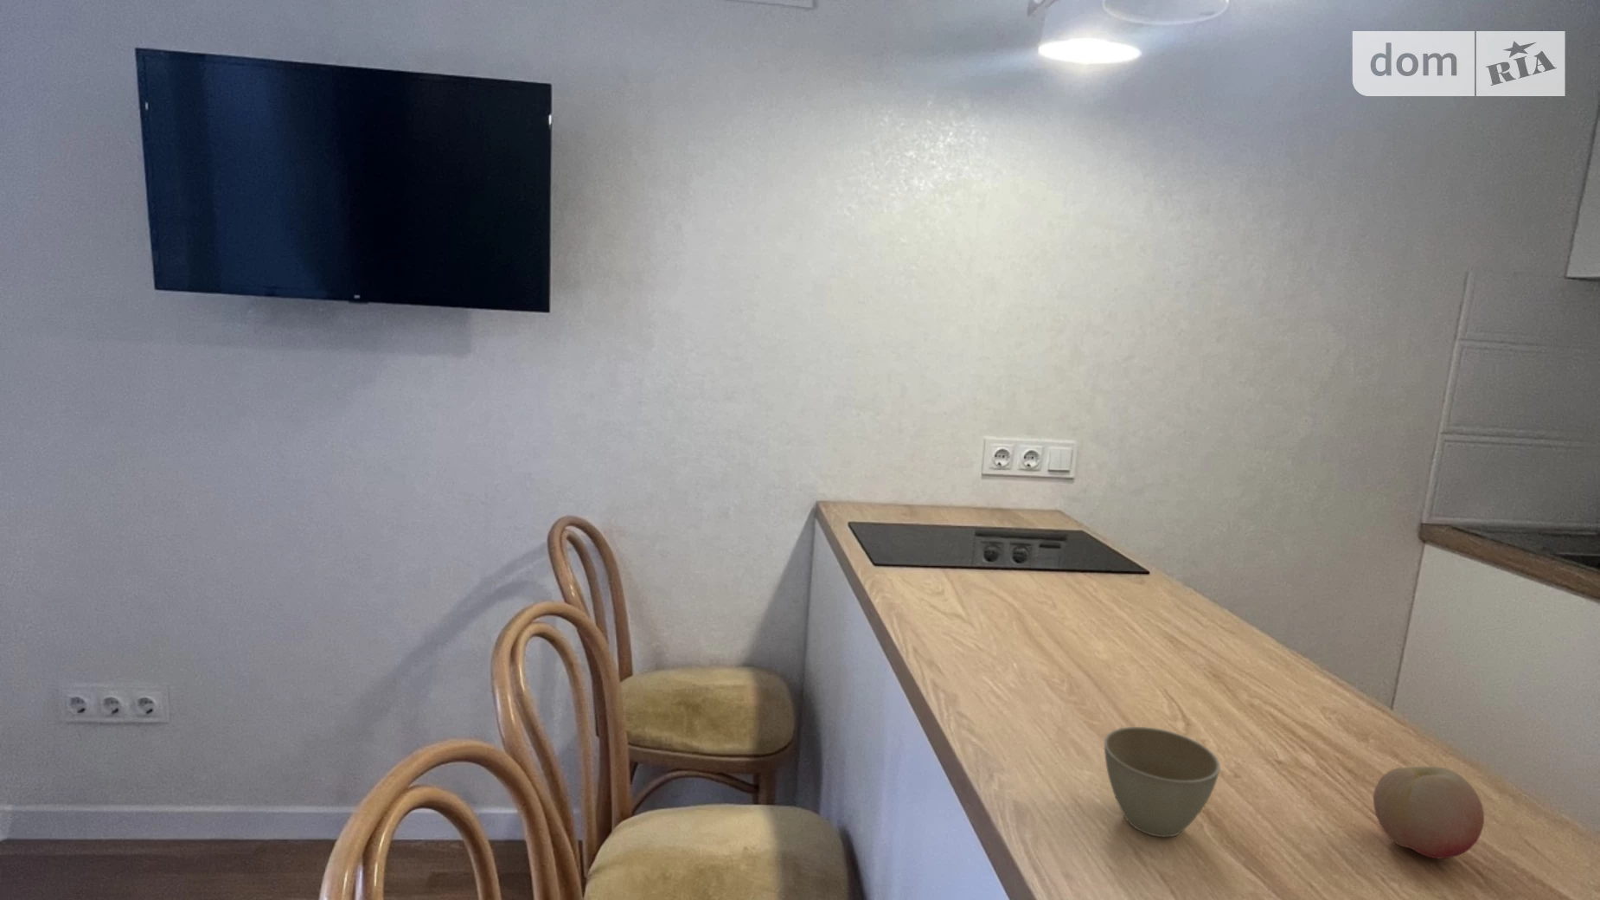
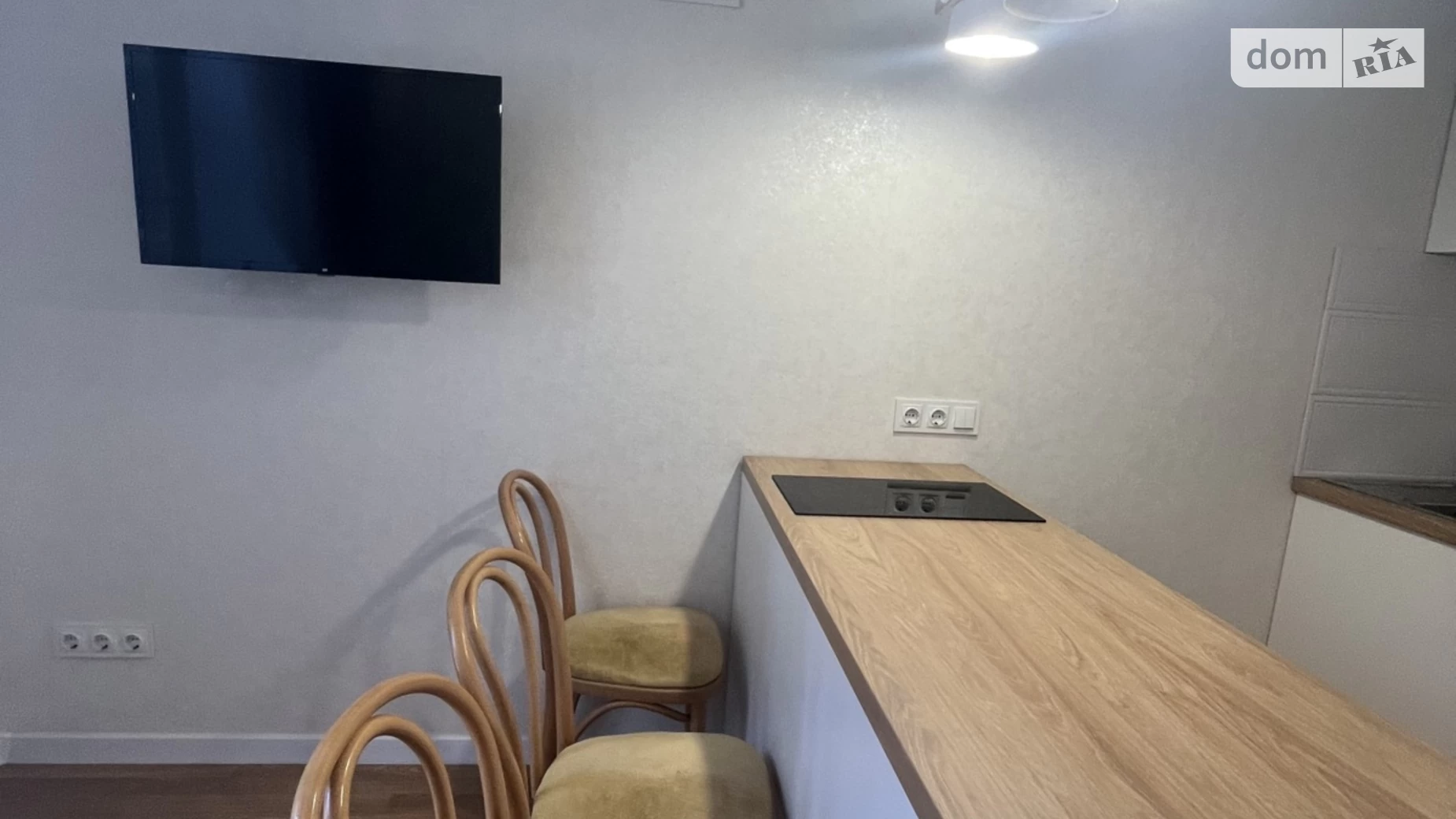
- fruit [1373,765,1485,859]
- flower pot [1103,726,1221,837]
